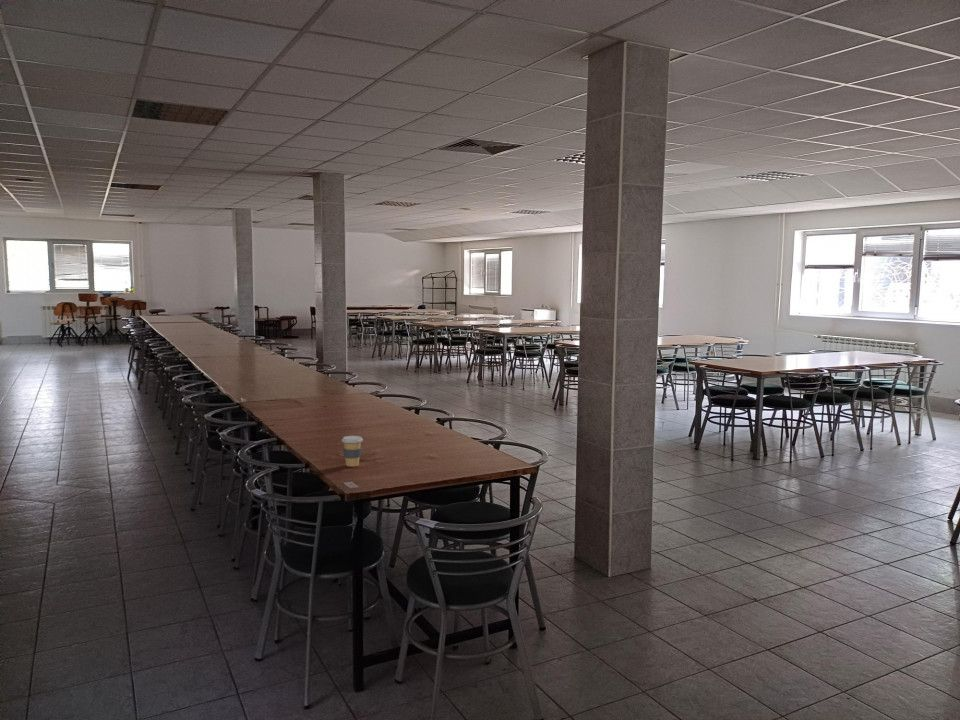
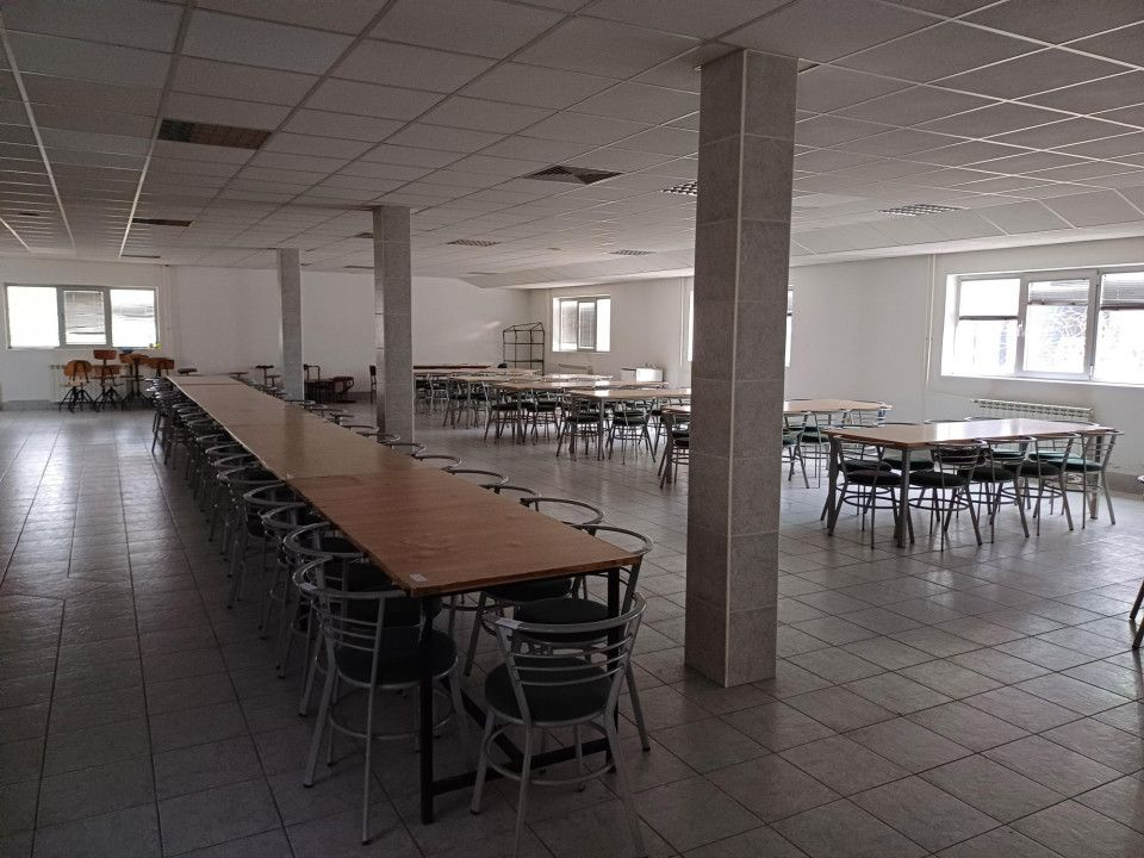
- coffee cup [341,435,364,467]
